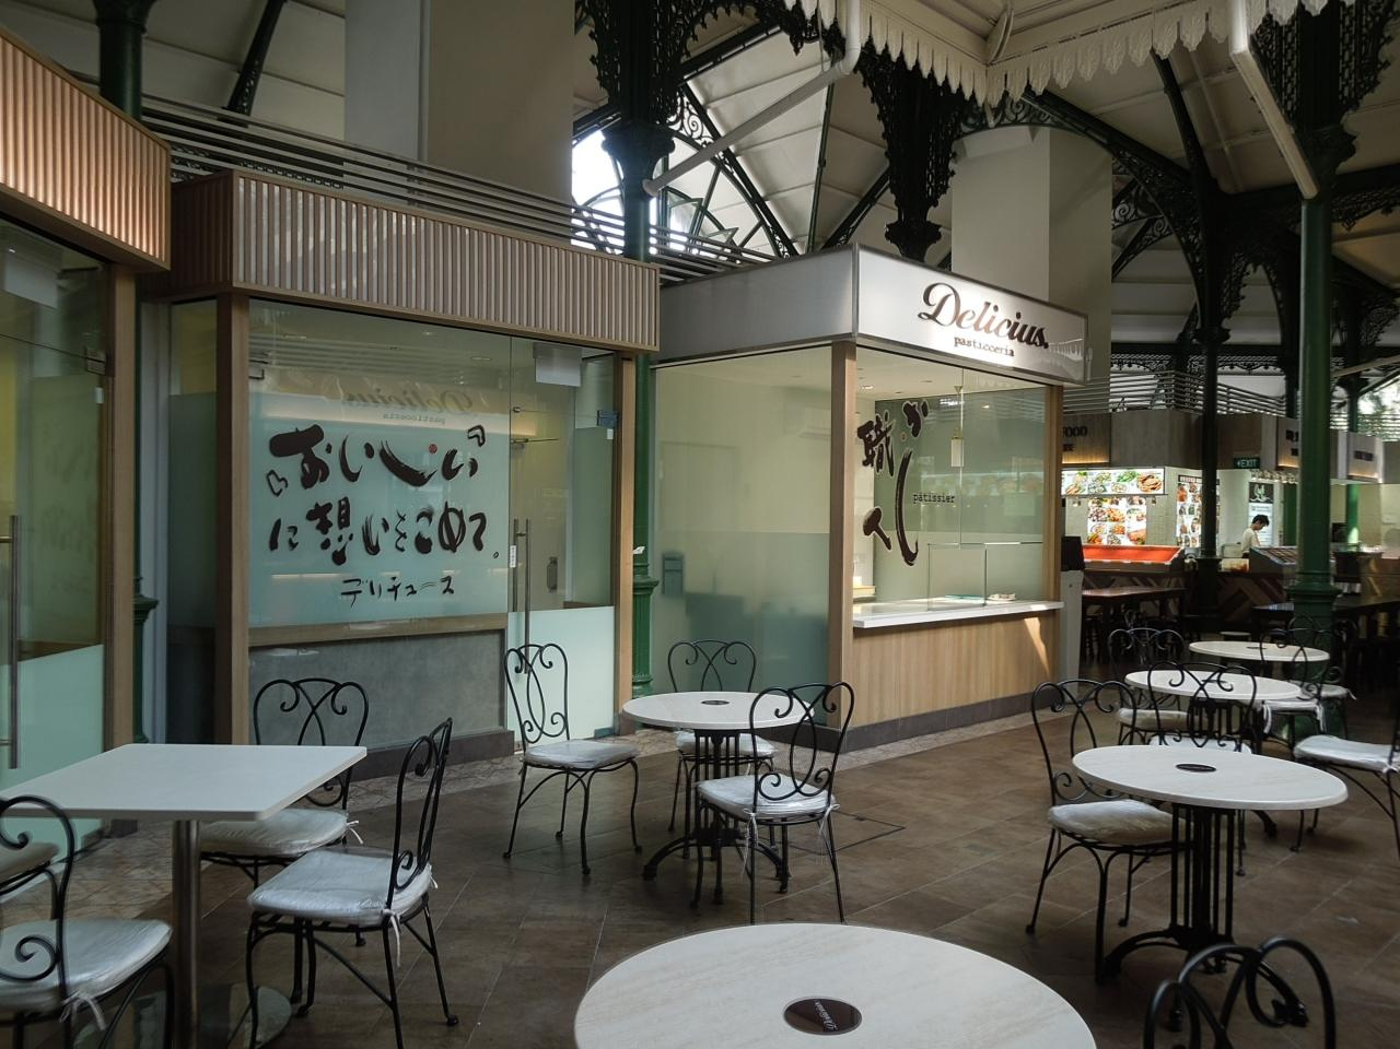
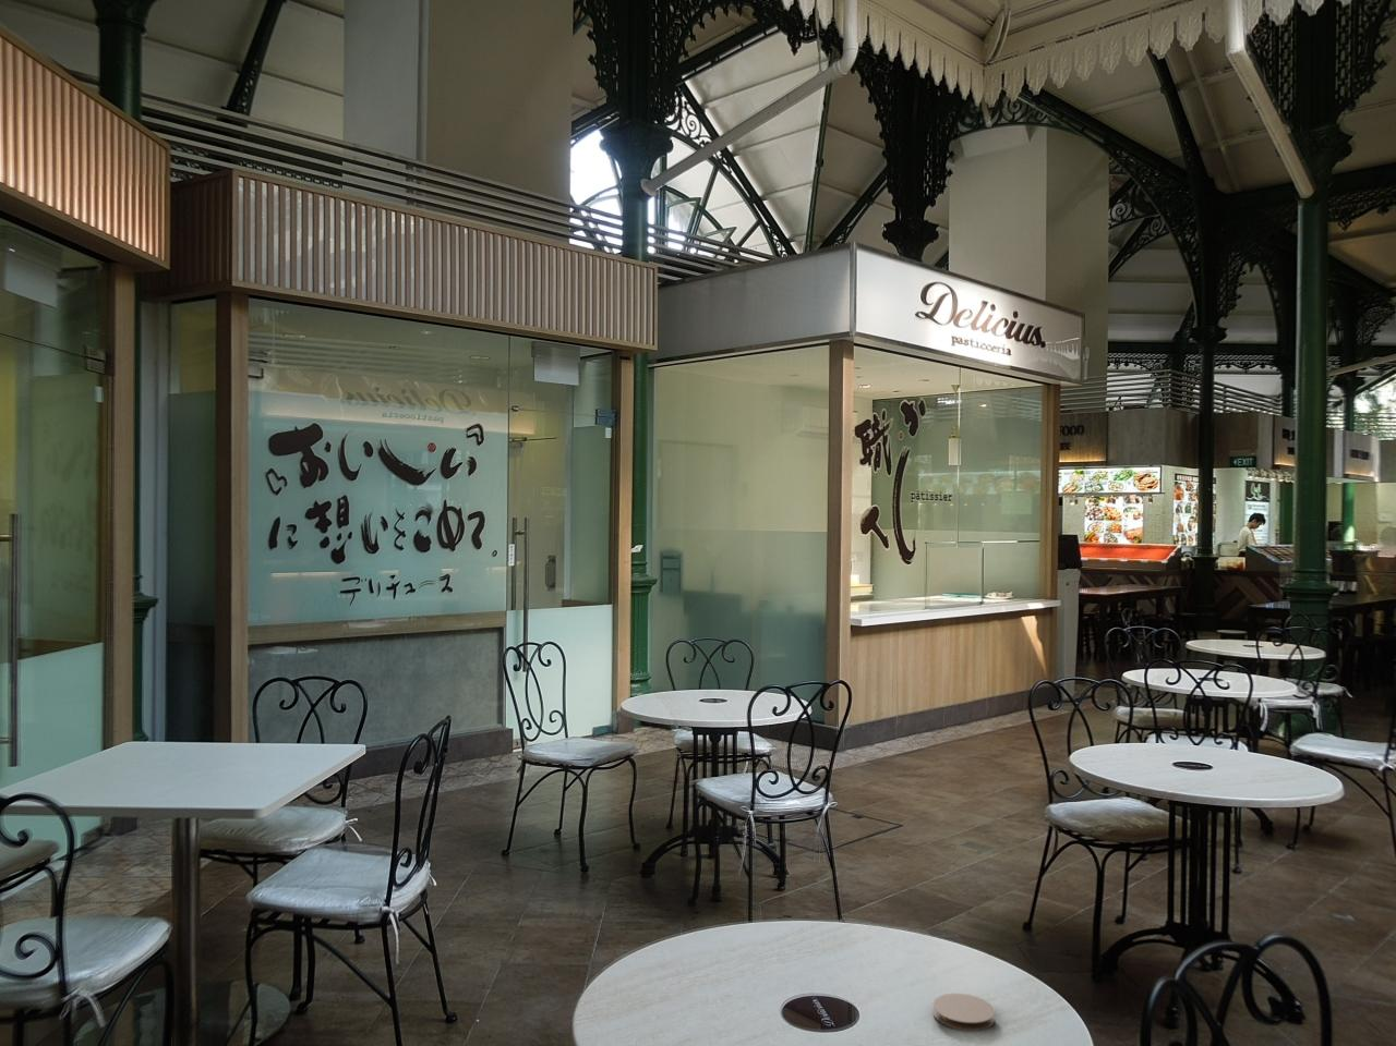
+ coaster [931,992,996,1032]
